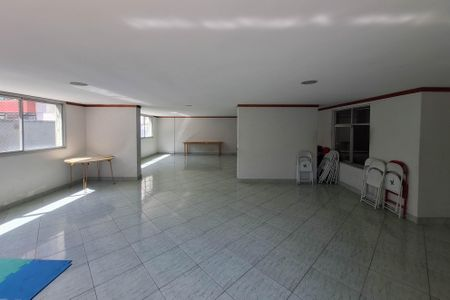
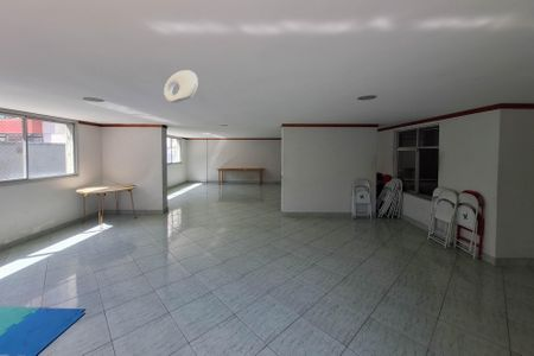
+ ceiling light [163,69,199,104]
